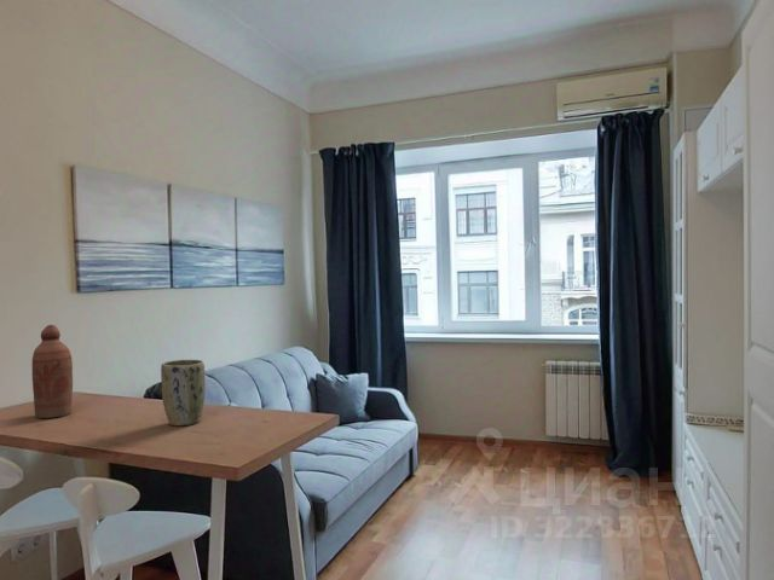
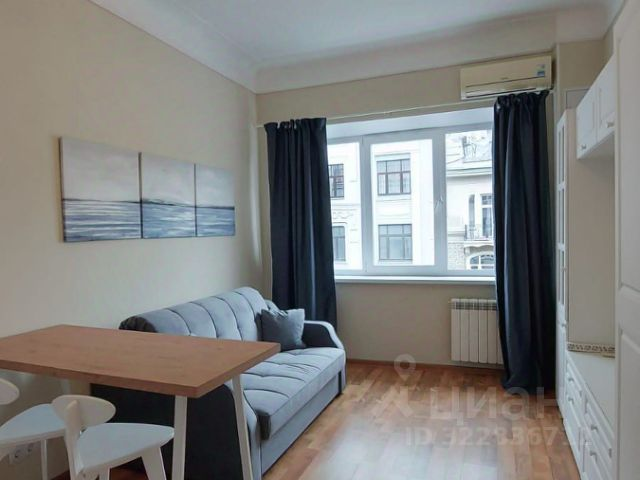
- bottle [30,324,74,419]
- plant pot [160,359,207,427]
